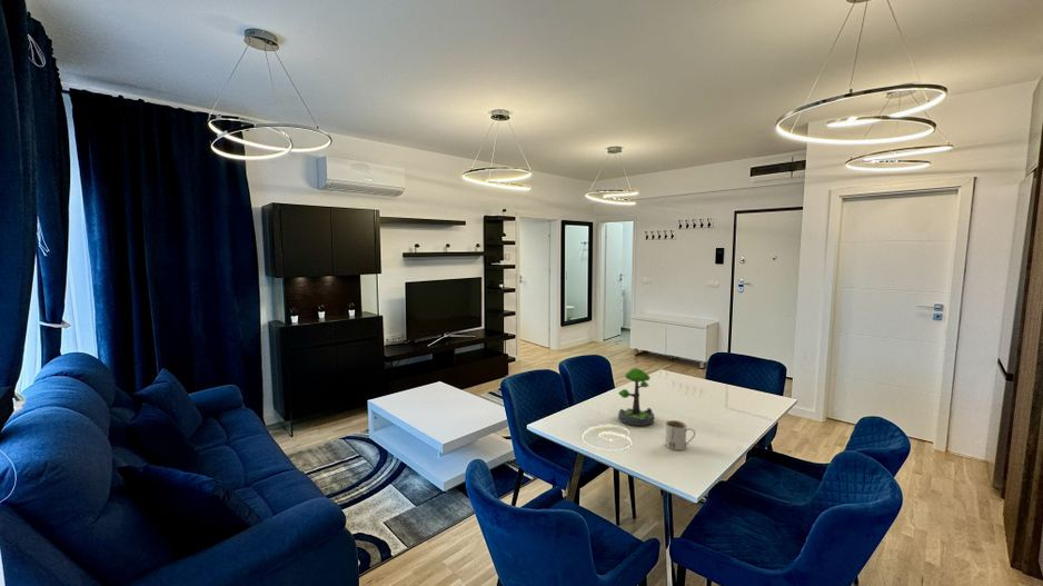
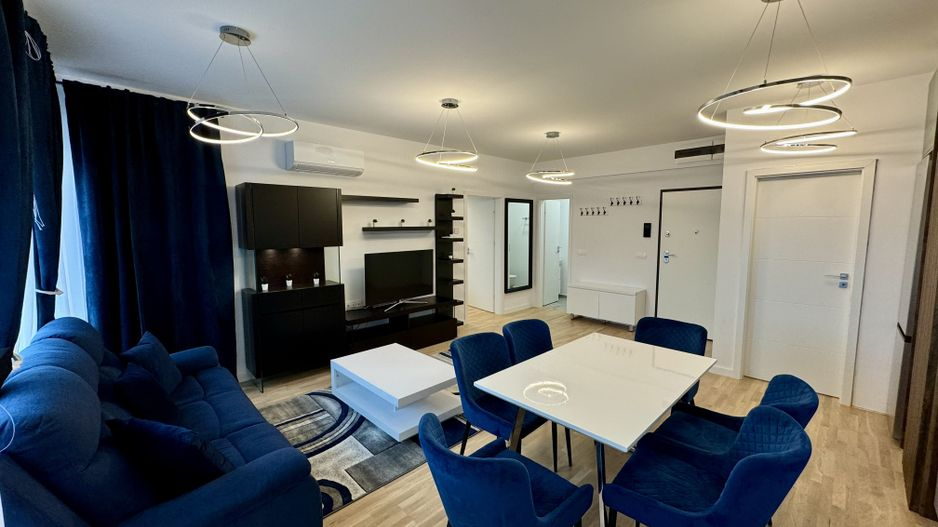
- plant [617,367,655,427]
- mug [664,419,697,451]
